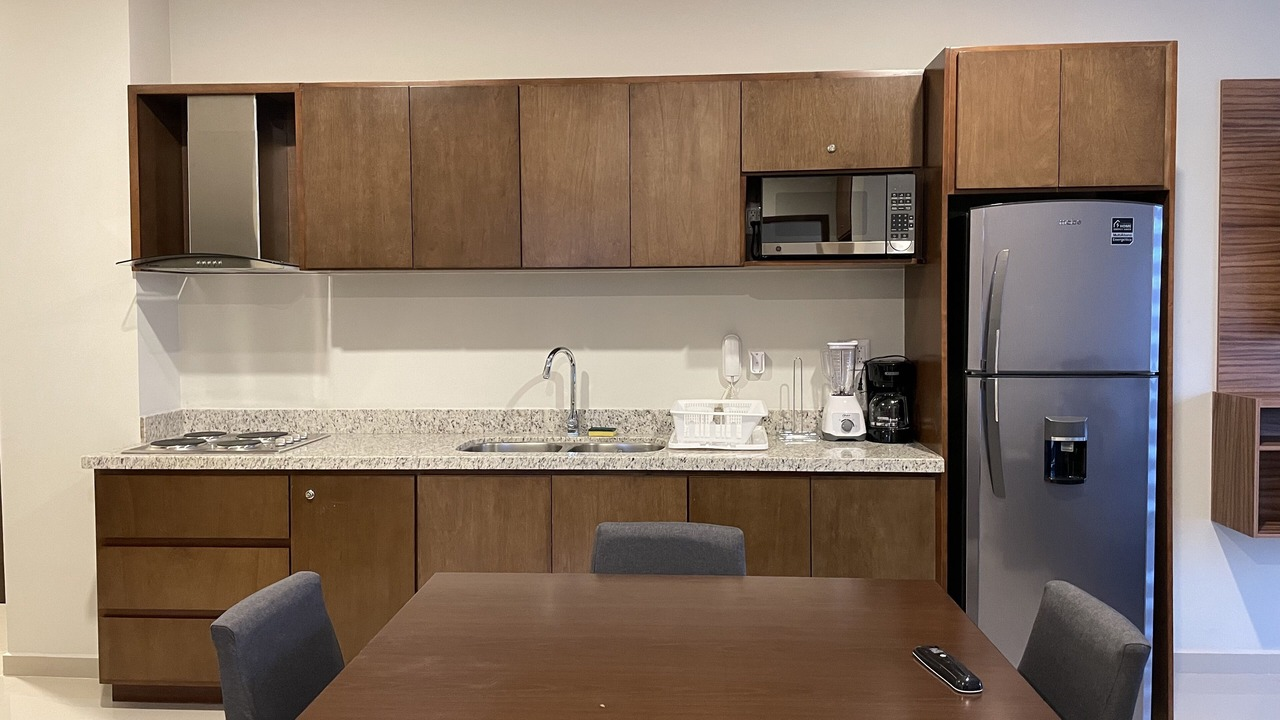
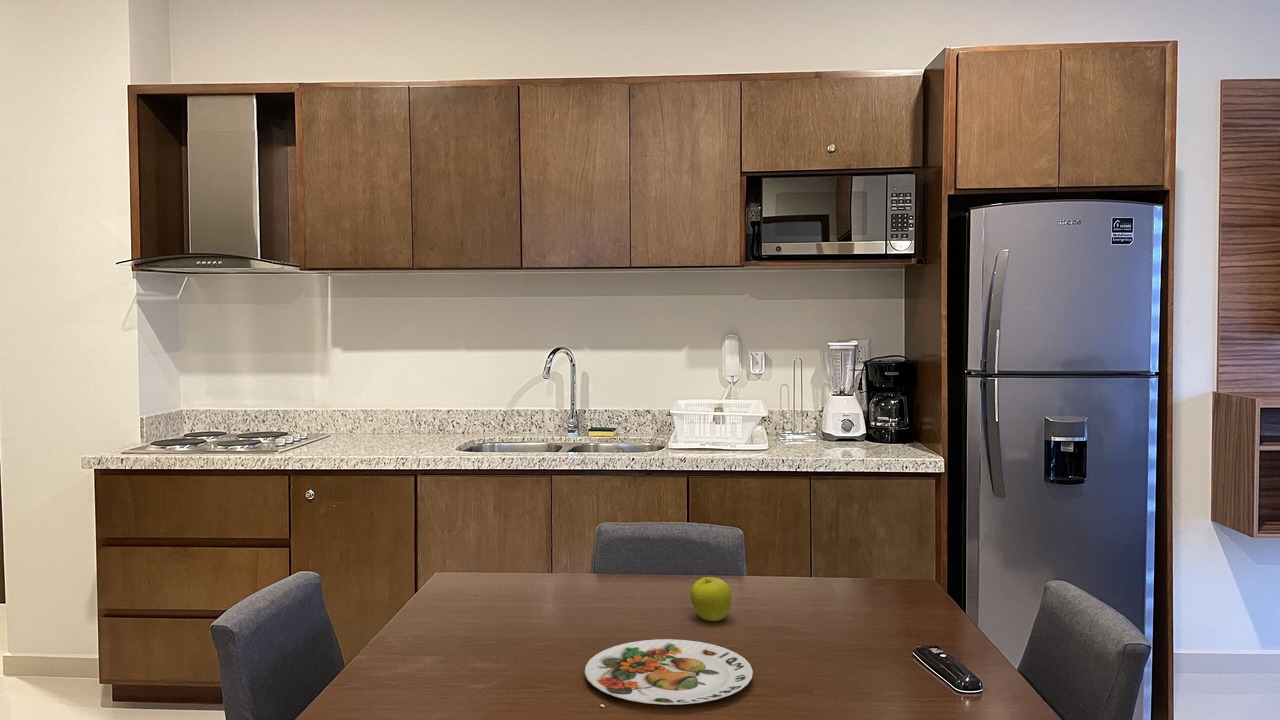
+ fruit [690,576,732,622]
+ plate [584,638,754,705]
